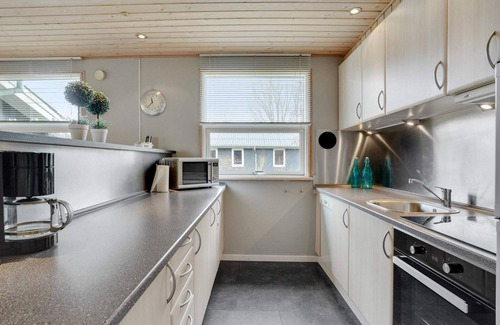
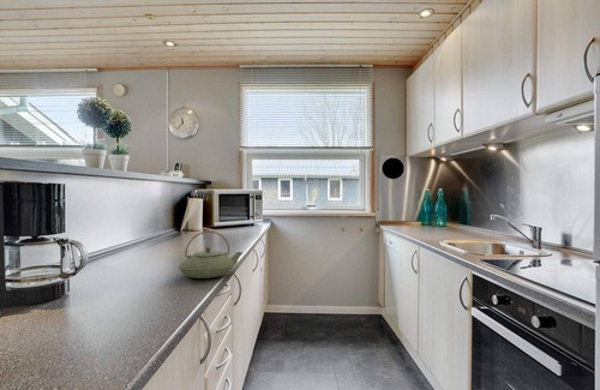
+ teapot [178,230,244,280]
